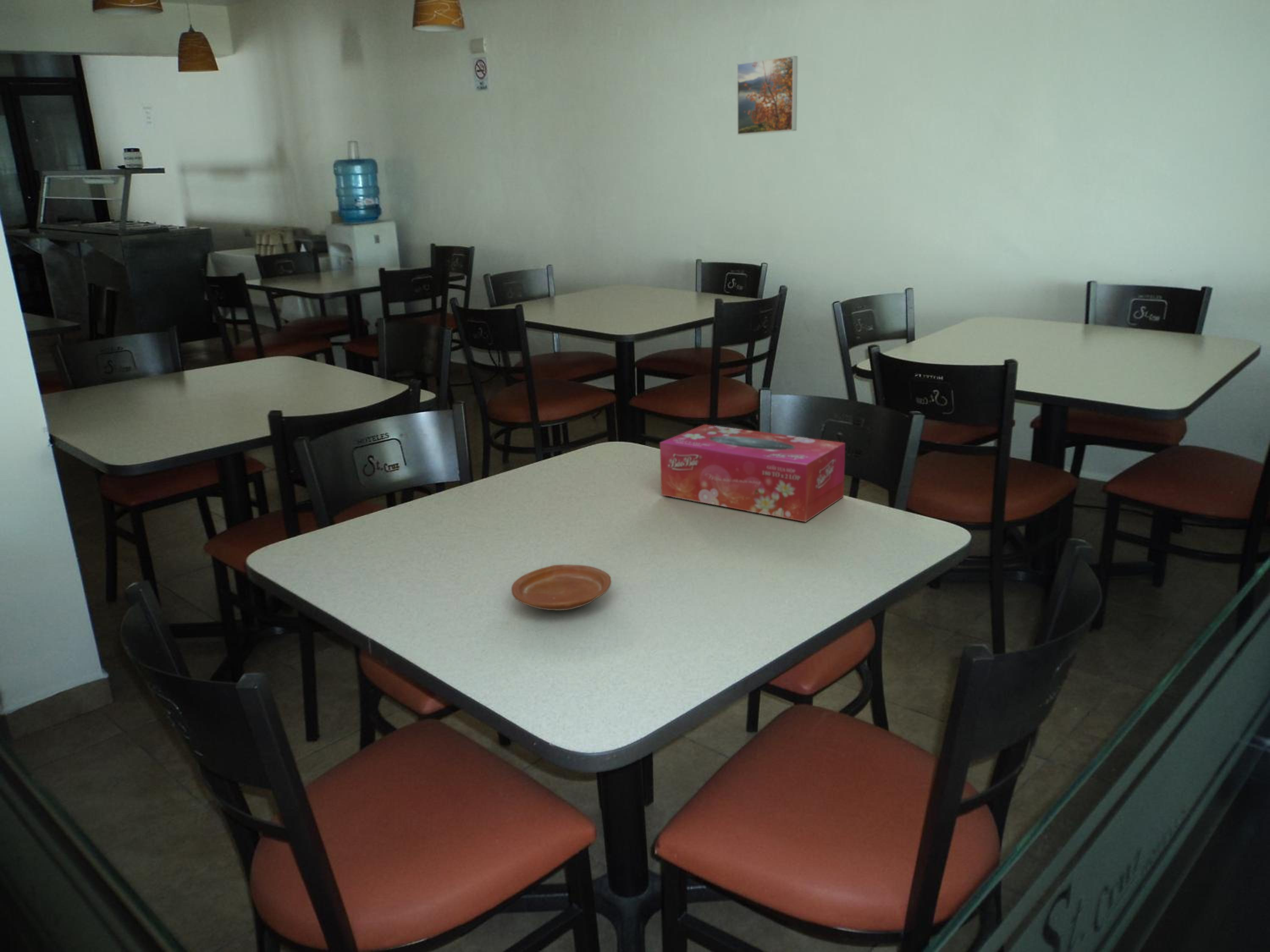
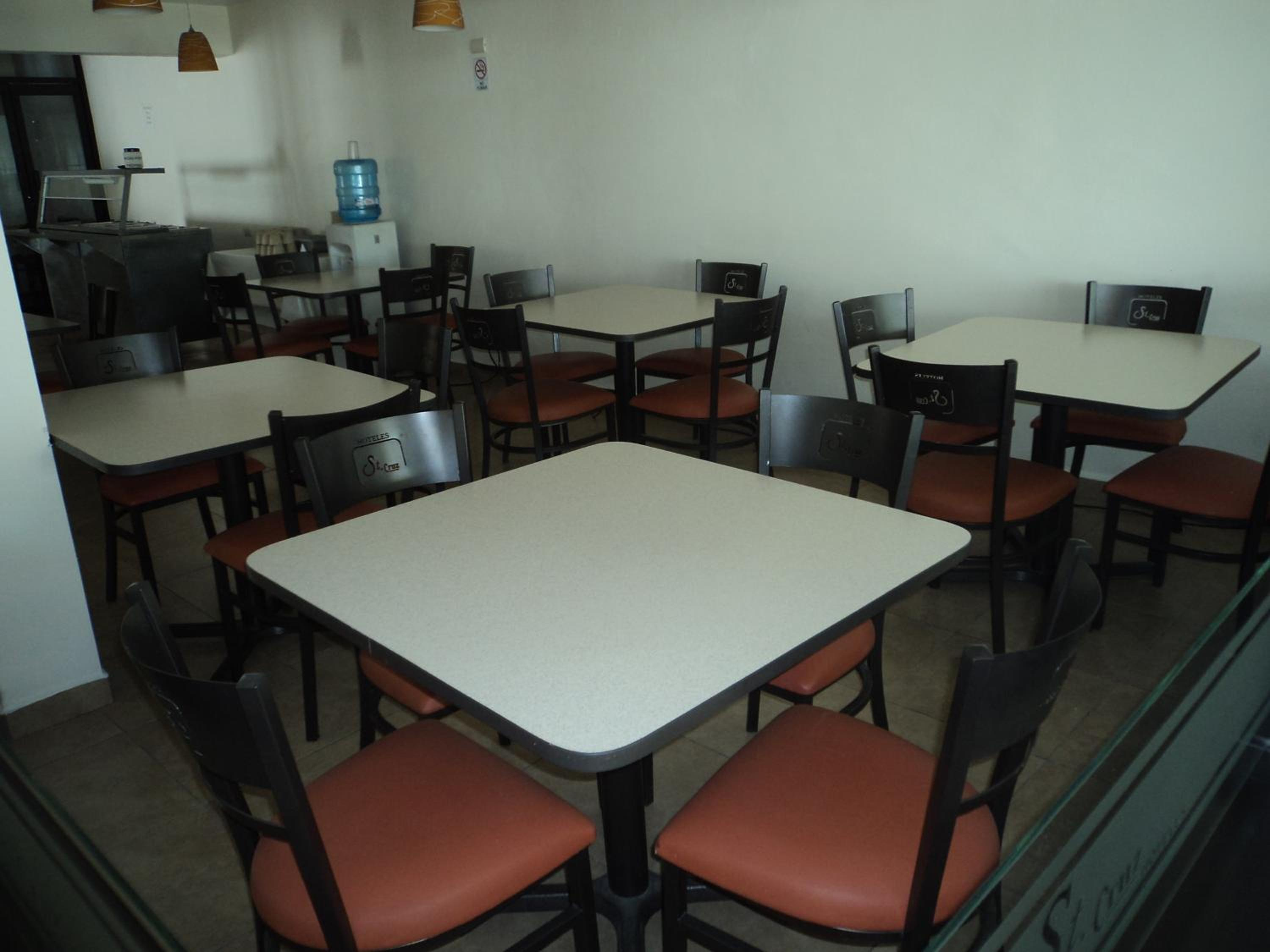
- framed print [737,55,798,135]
- plate [511,564,612,611]
- tissue box [660,424,846,523]
